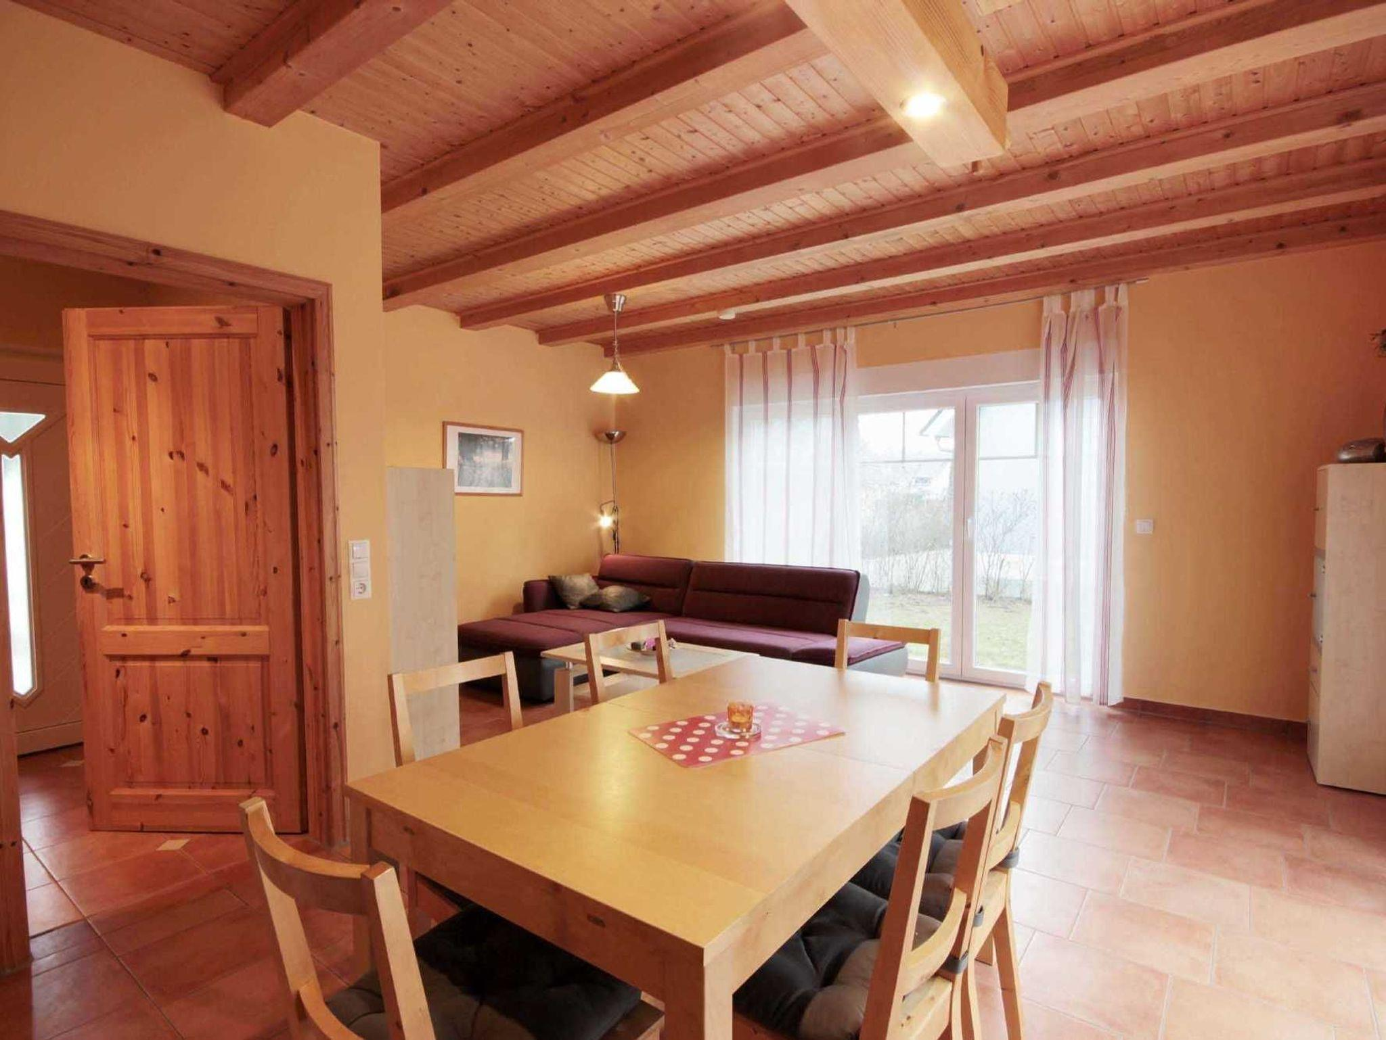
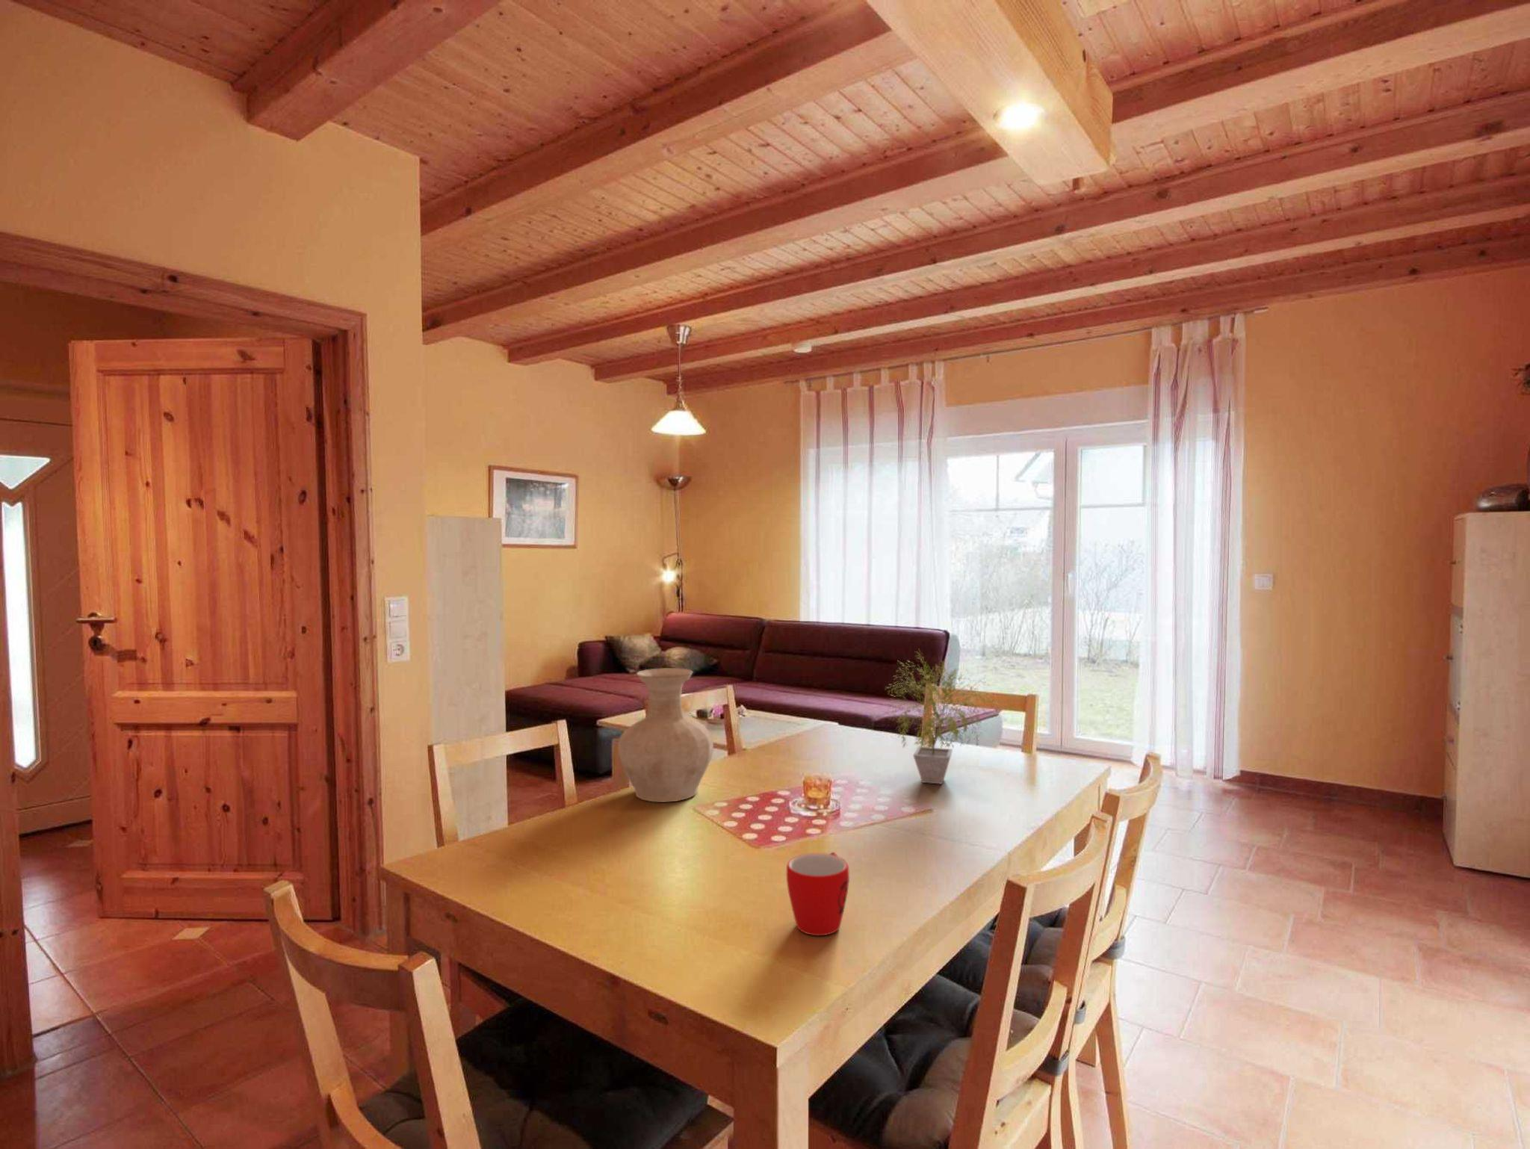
+ vase [617,667,714,803]
+ mug [786,852,851,937]
+ potted plant [880,649,1000,786]
